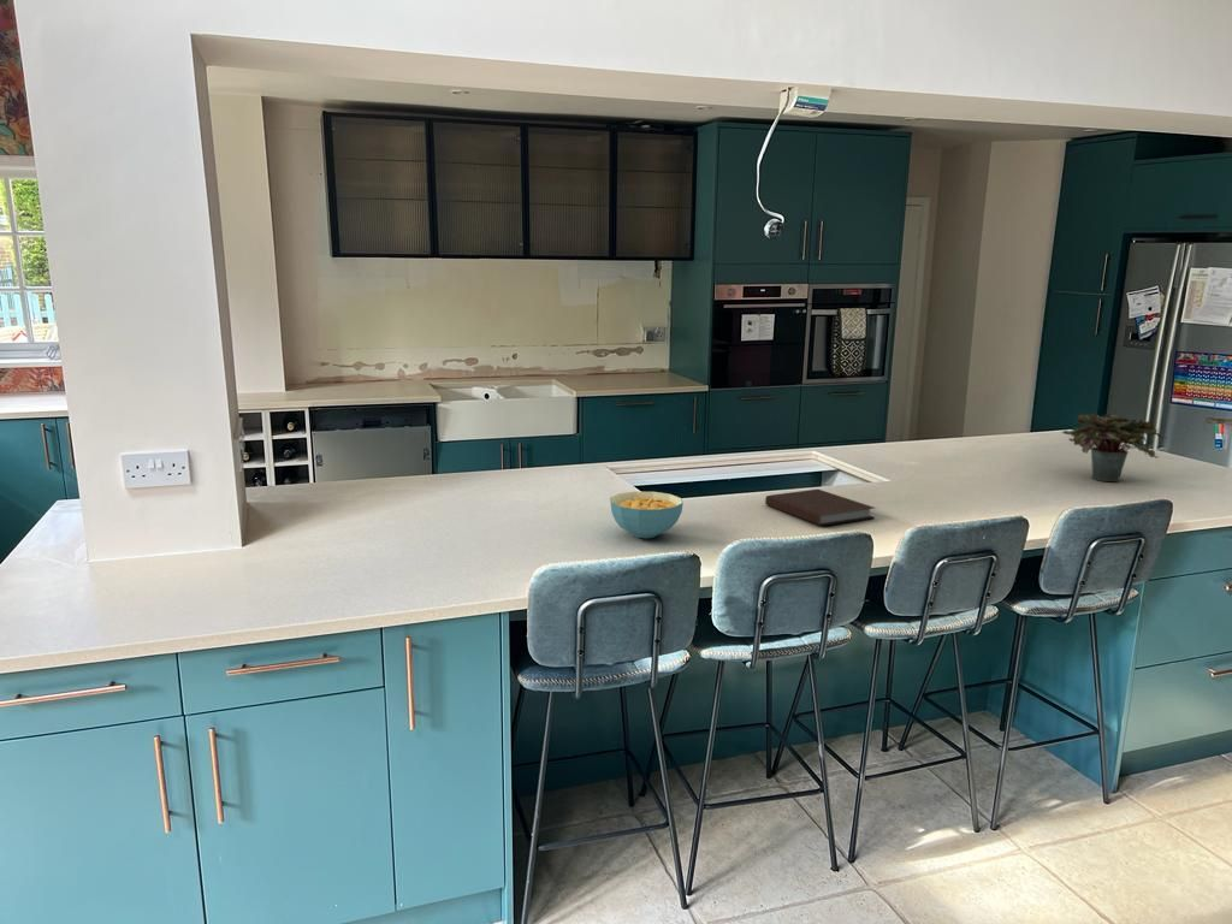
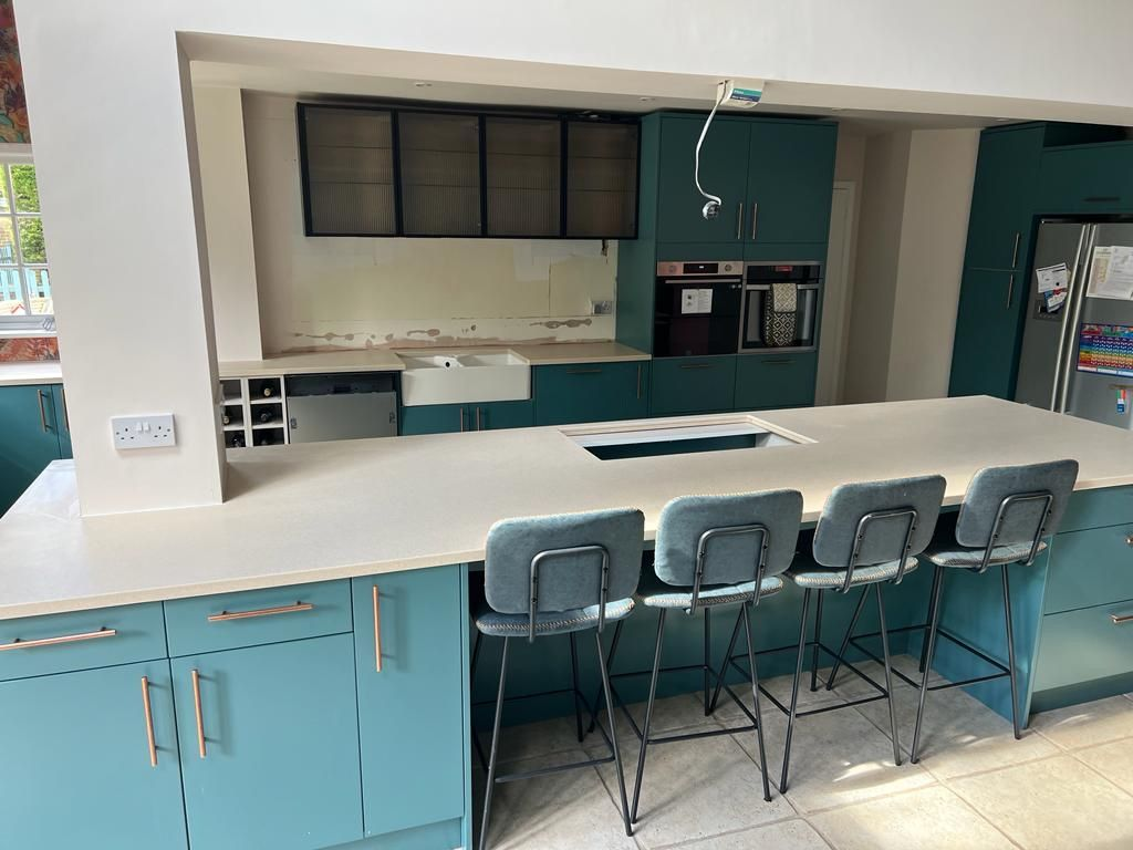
- cereal bowl [609,491,685,539]
- potted plant [1060,411,1168,482]
- notebook [764,488,876,527]
